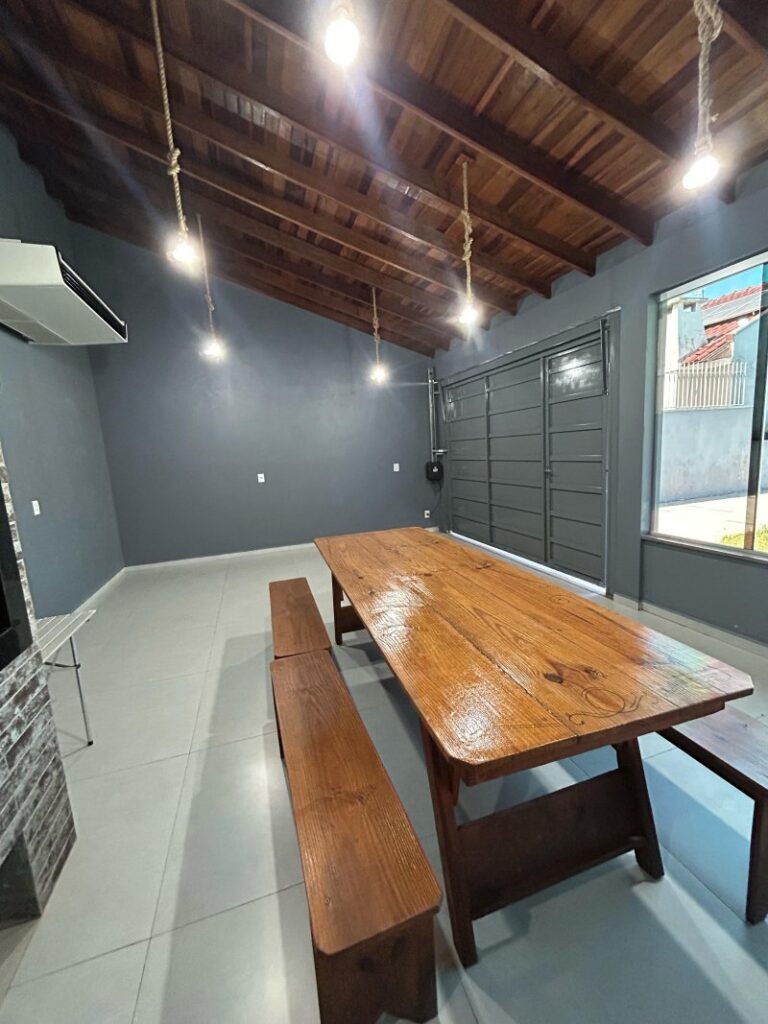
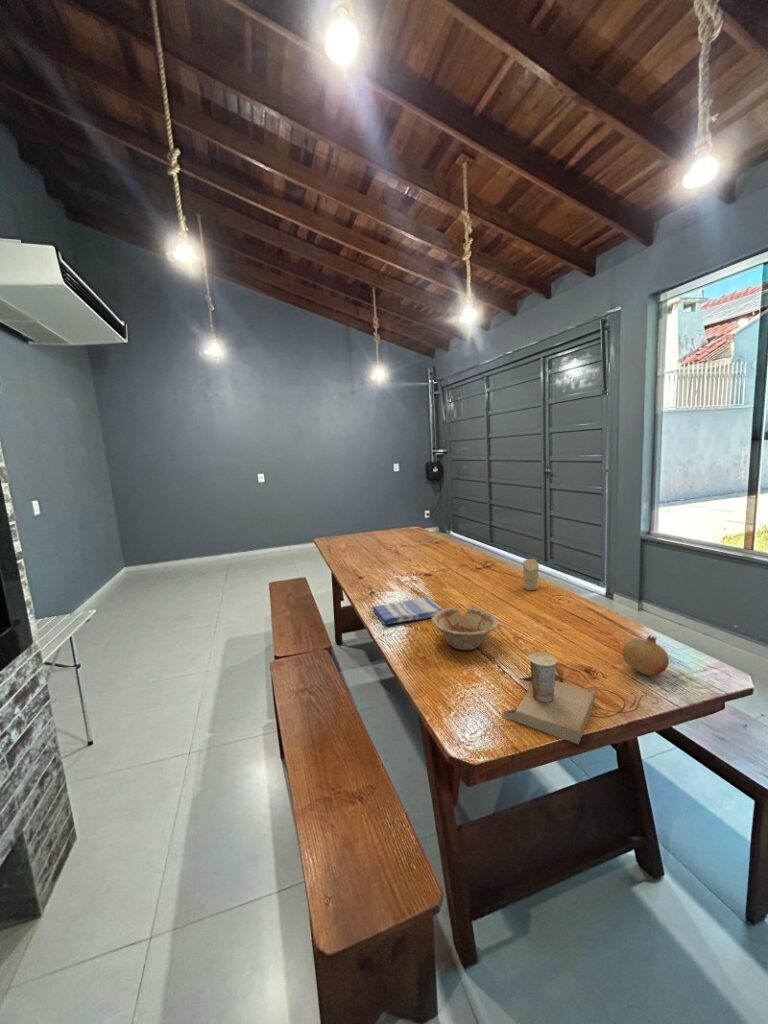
+ candle [522,558,540,591]
+ dish towel [371,595,444,626]
+ fruit [622,634,670,677]
+ cup [502,651,596,745]
+ dish [430,606,499,651]
